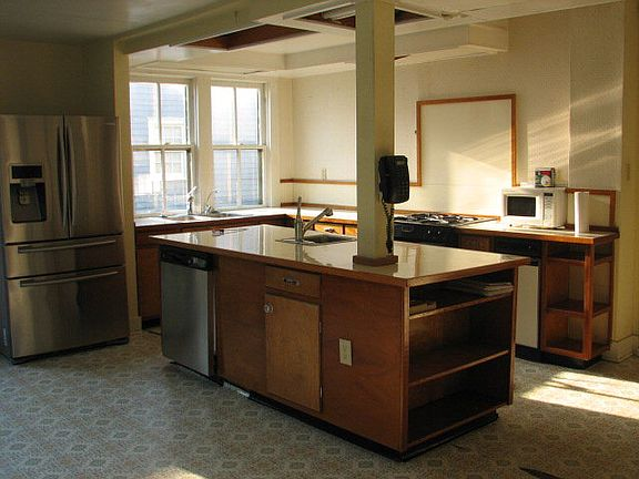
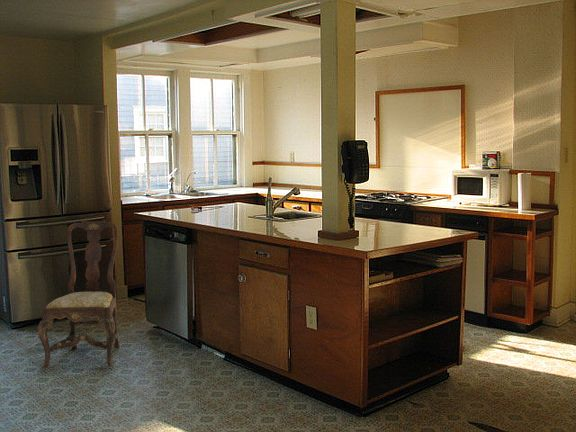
+ dining chair [37,219,121,370]
